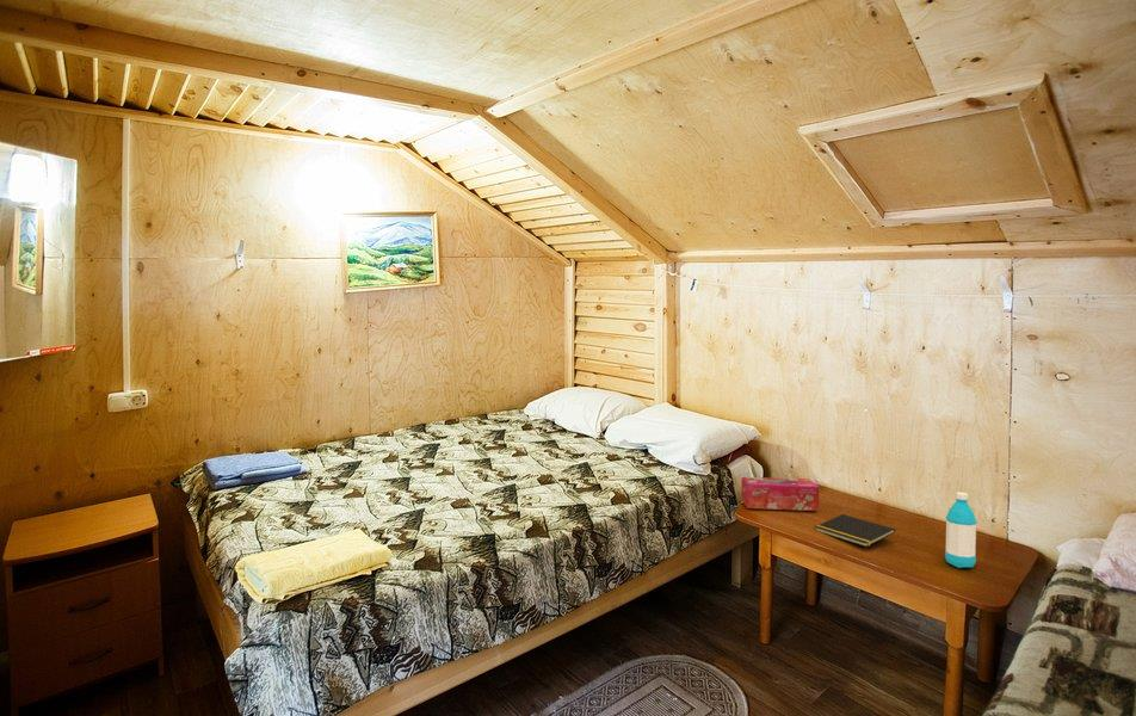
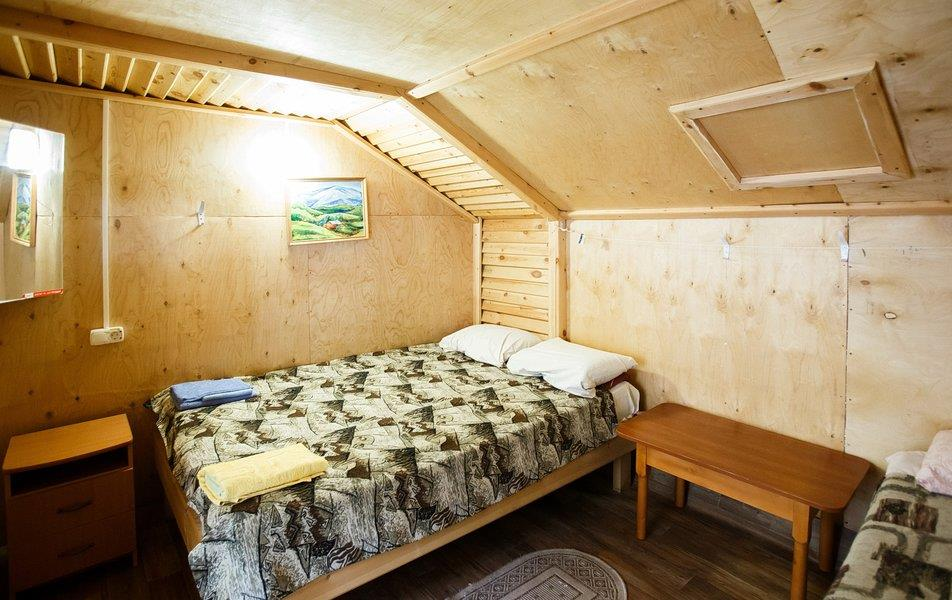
- notepad [814,513,896,548]
- water bottle [944,492,977,569]
- tissue box [740,476,820,512]
